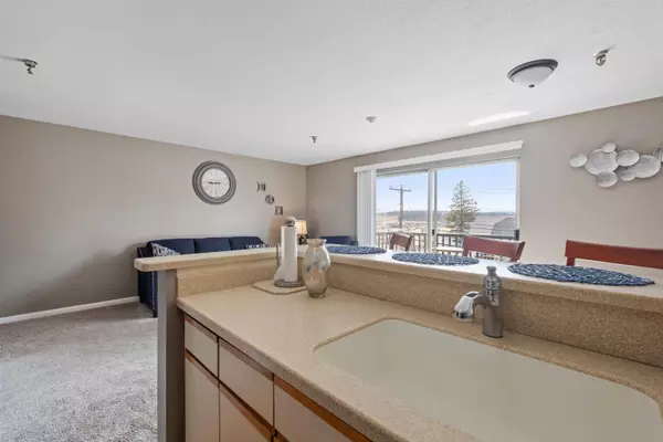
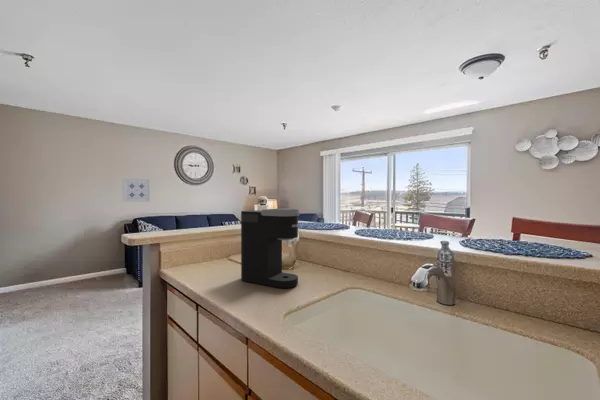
+ wall art [122,177,151,203]
+ coffee maker [240,208,301,289]
